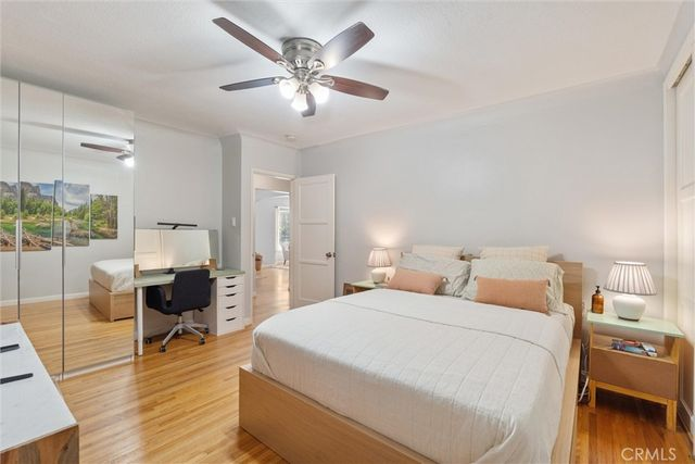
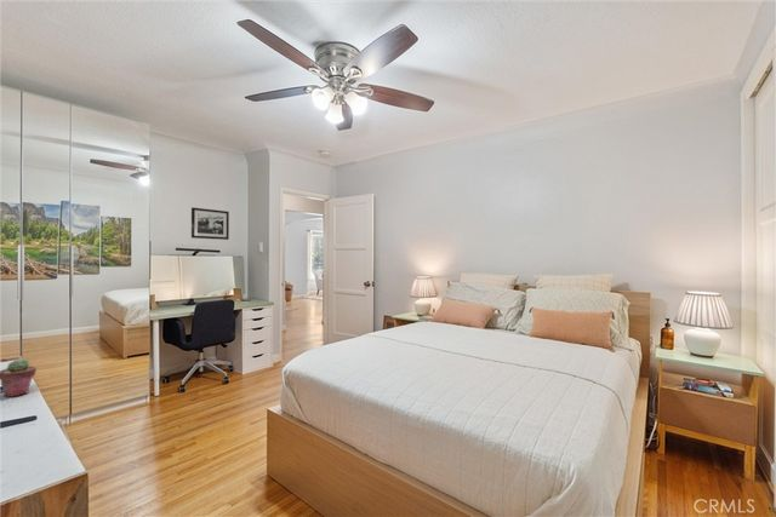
+ picture frame [190,206,230,241]
+ potted succulent [0,357,38,398]
